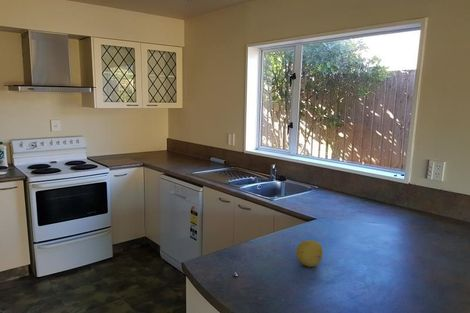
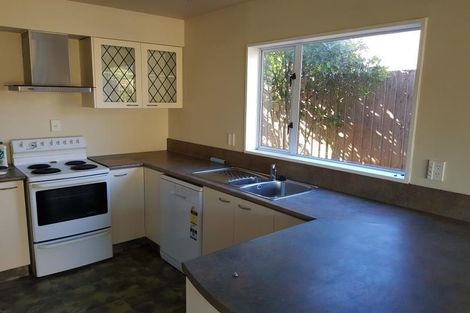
- fruit [295,239,324,268]
